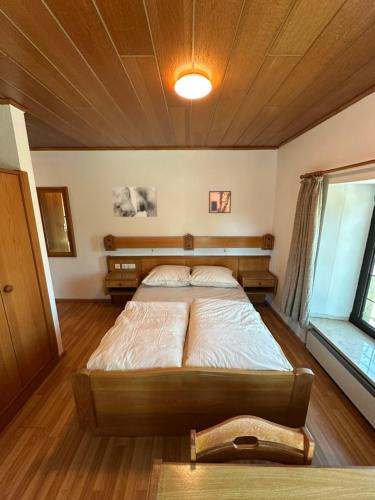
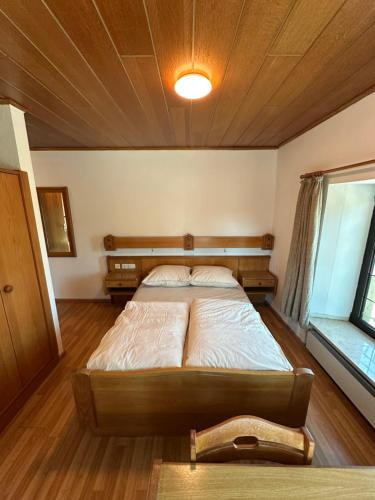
- wall art [208,190,232,214]
- wall art [111,186,158,218]
